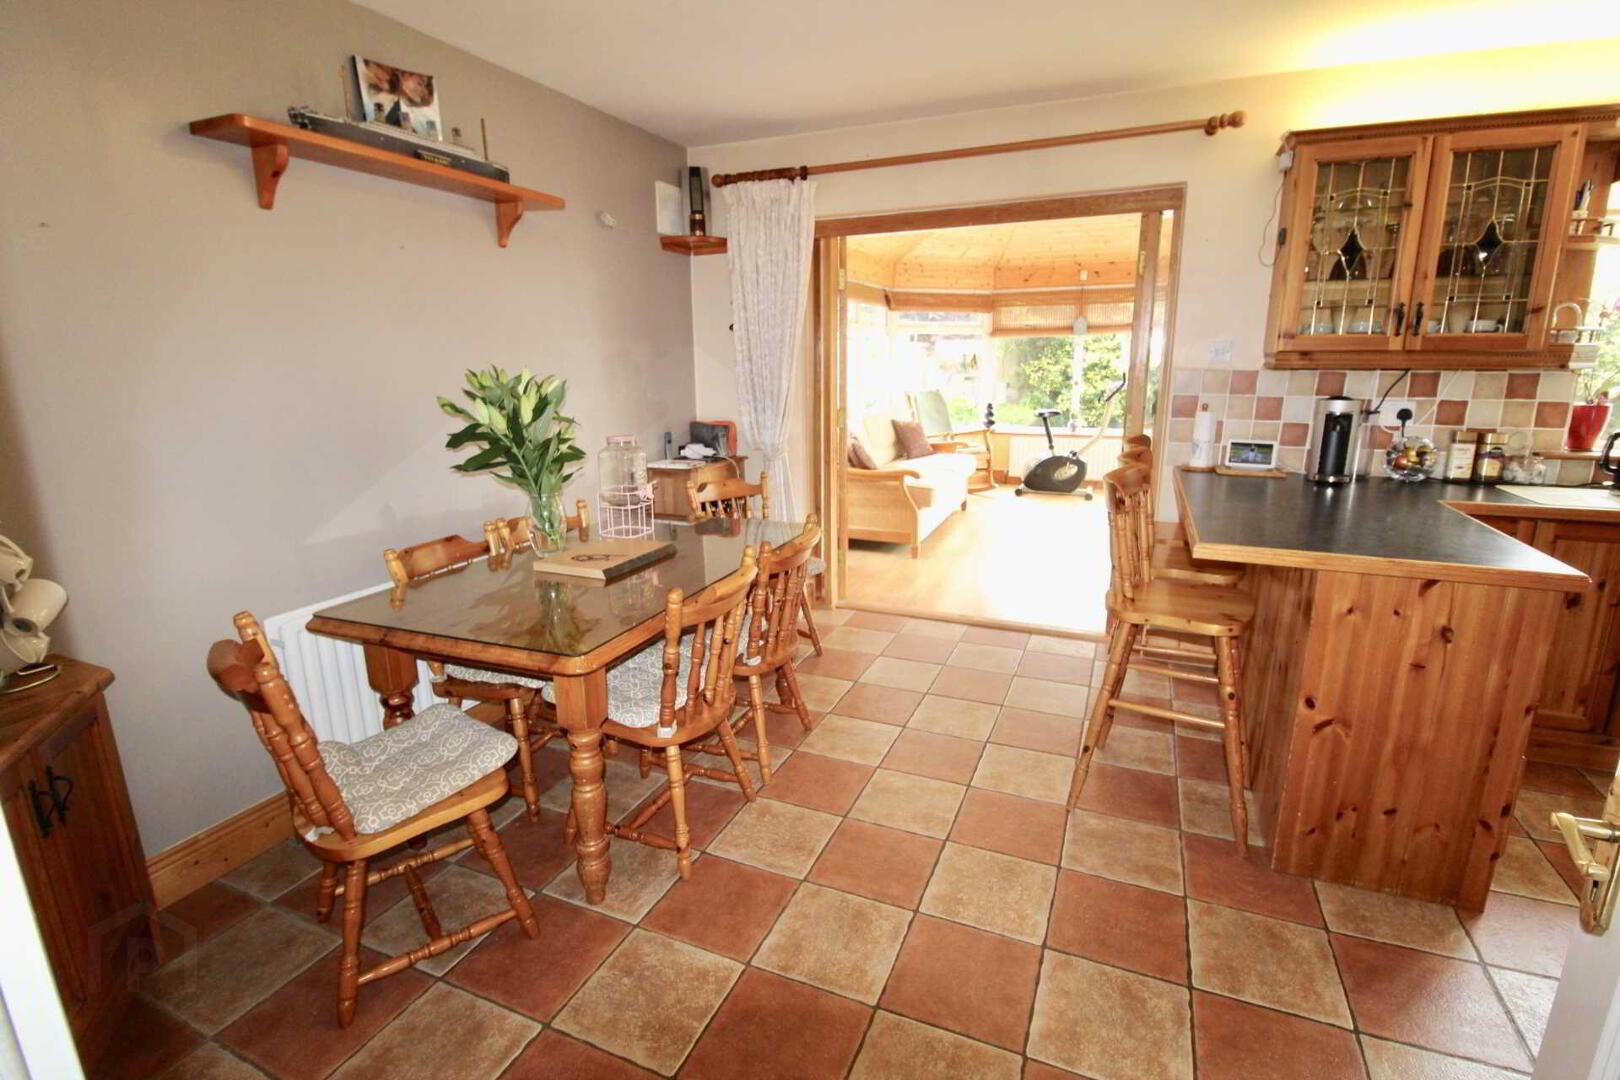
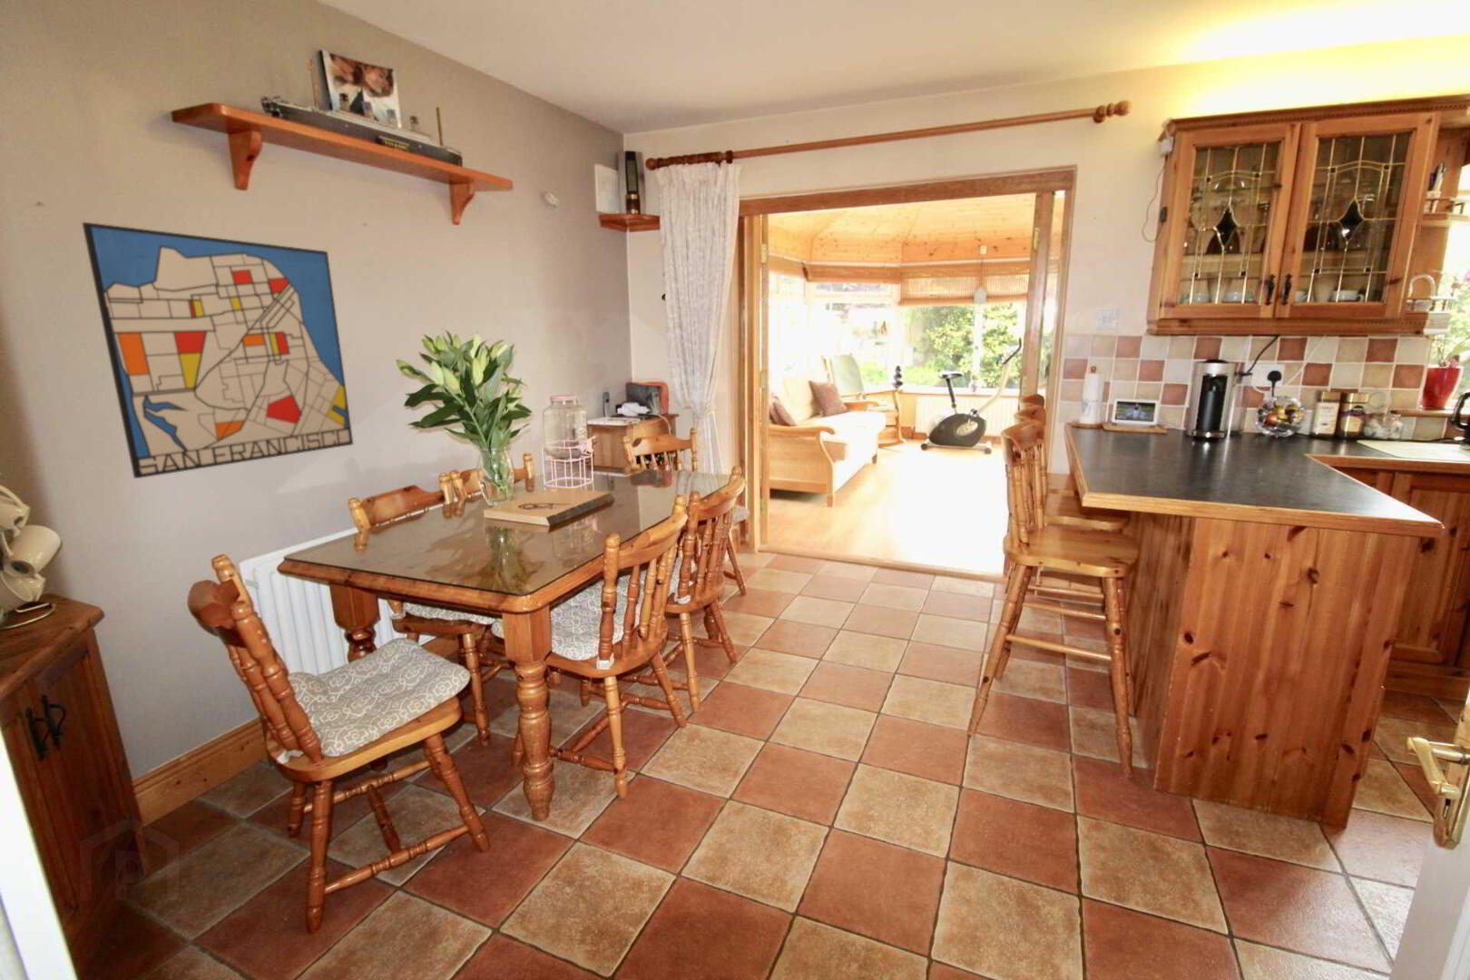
+ wall art [81,221,354,479]
